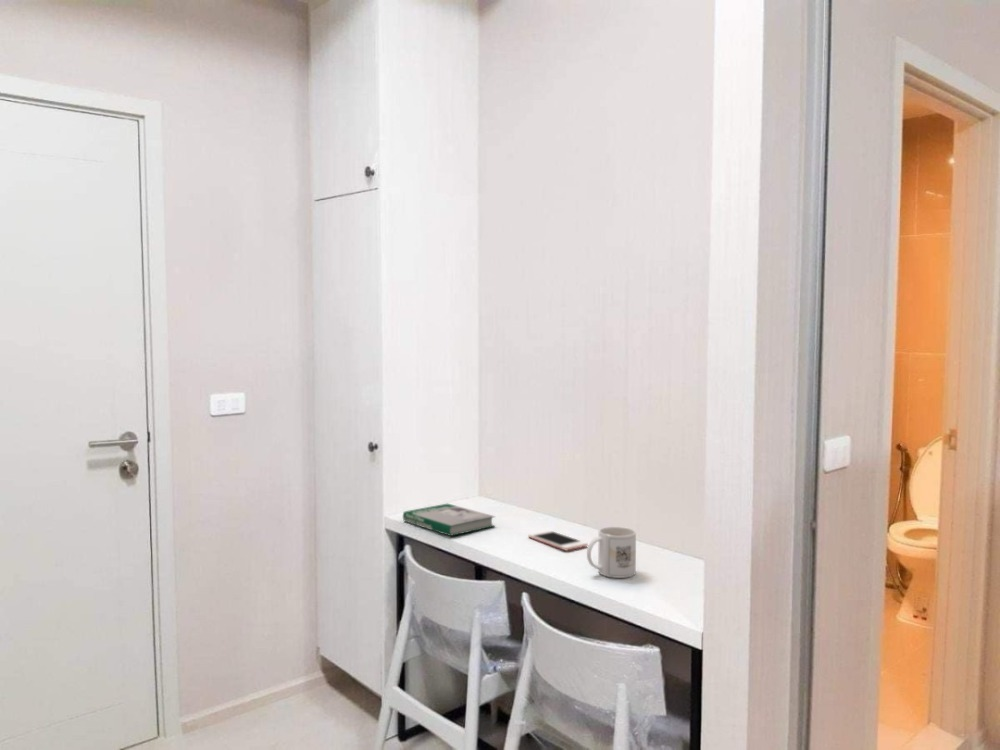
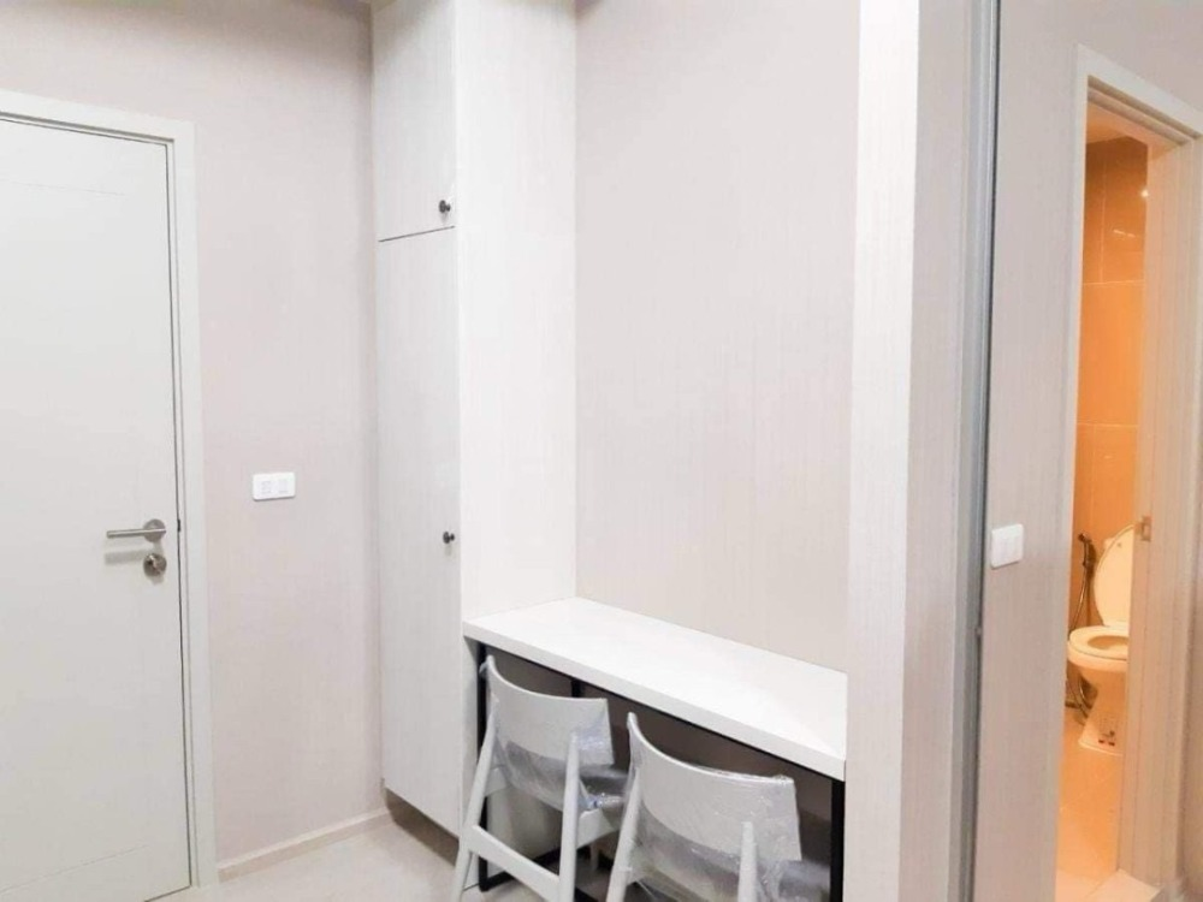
- book [402,503,496,537]
- cell phone [528,530,589,552]
- mug [586,526,637,579]
